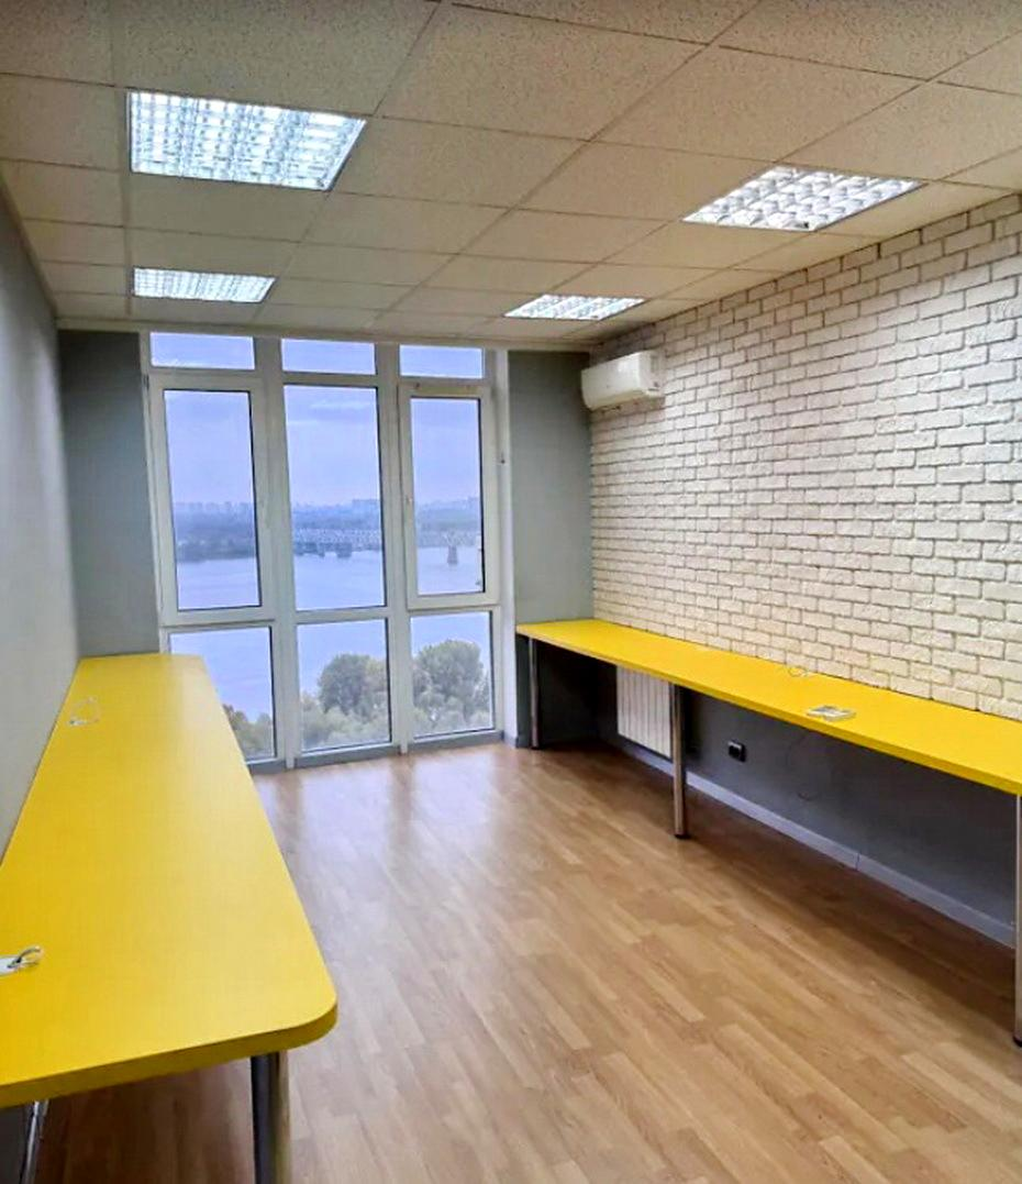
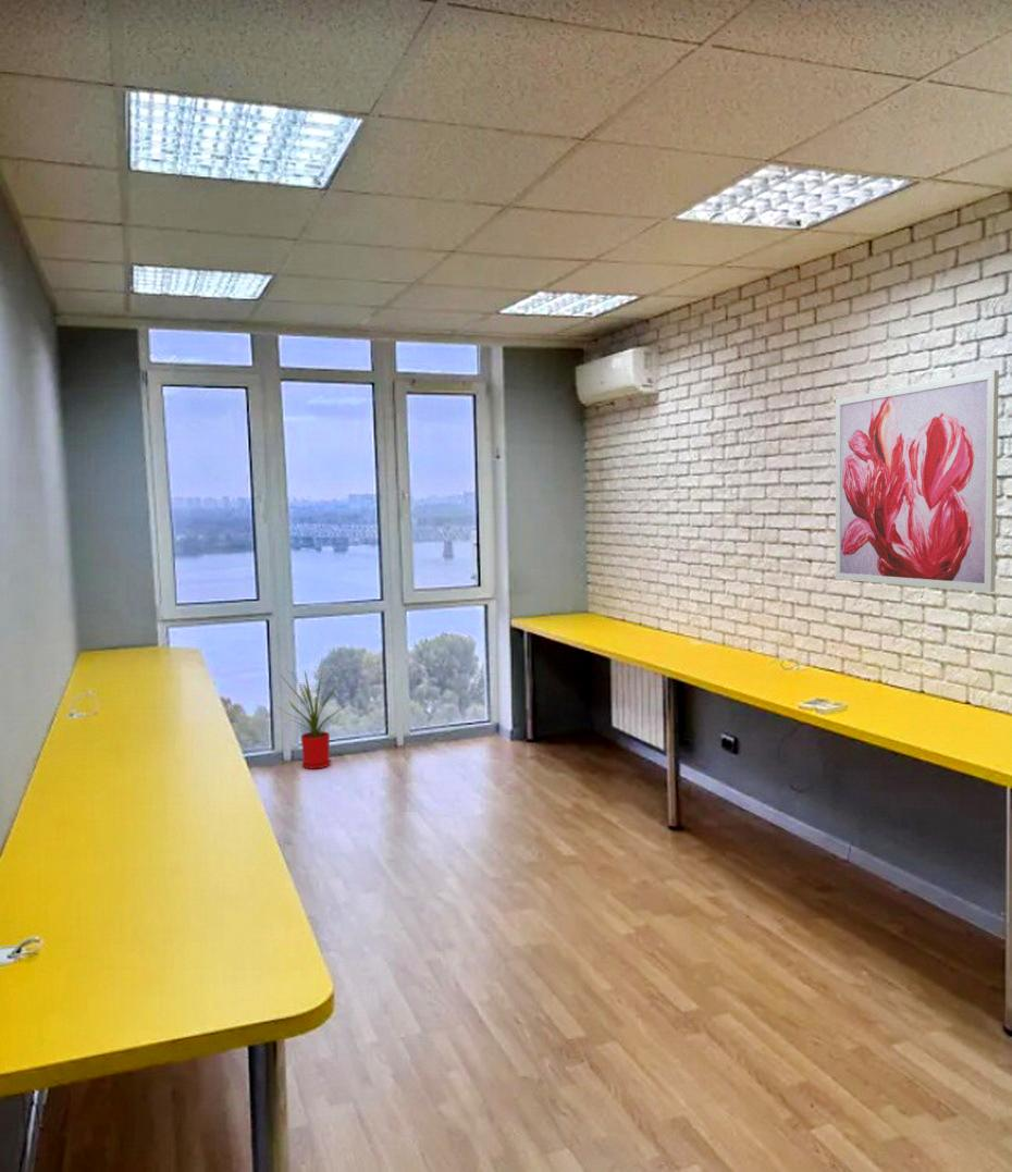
+ wall art [835,369,1000,593]
+ house plant [275,661,354,770]
